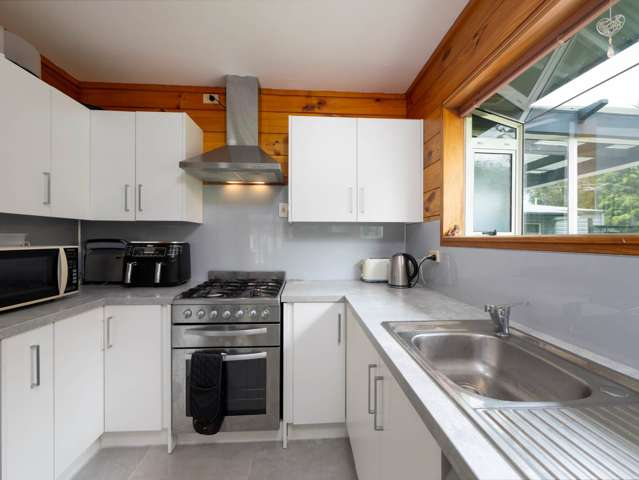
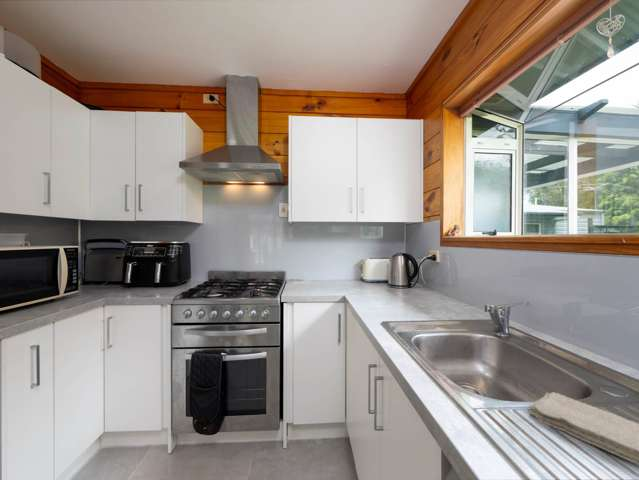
+ washcloth [528,391,639,466]
